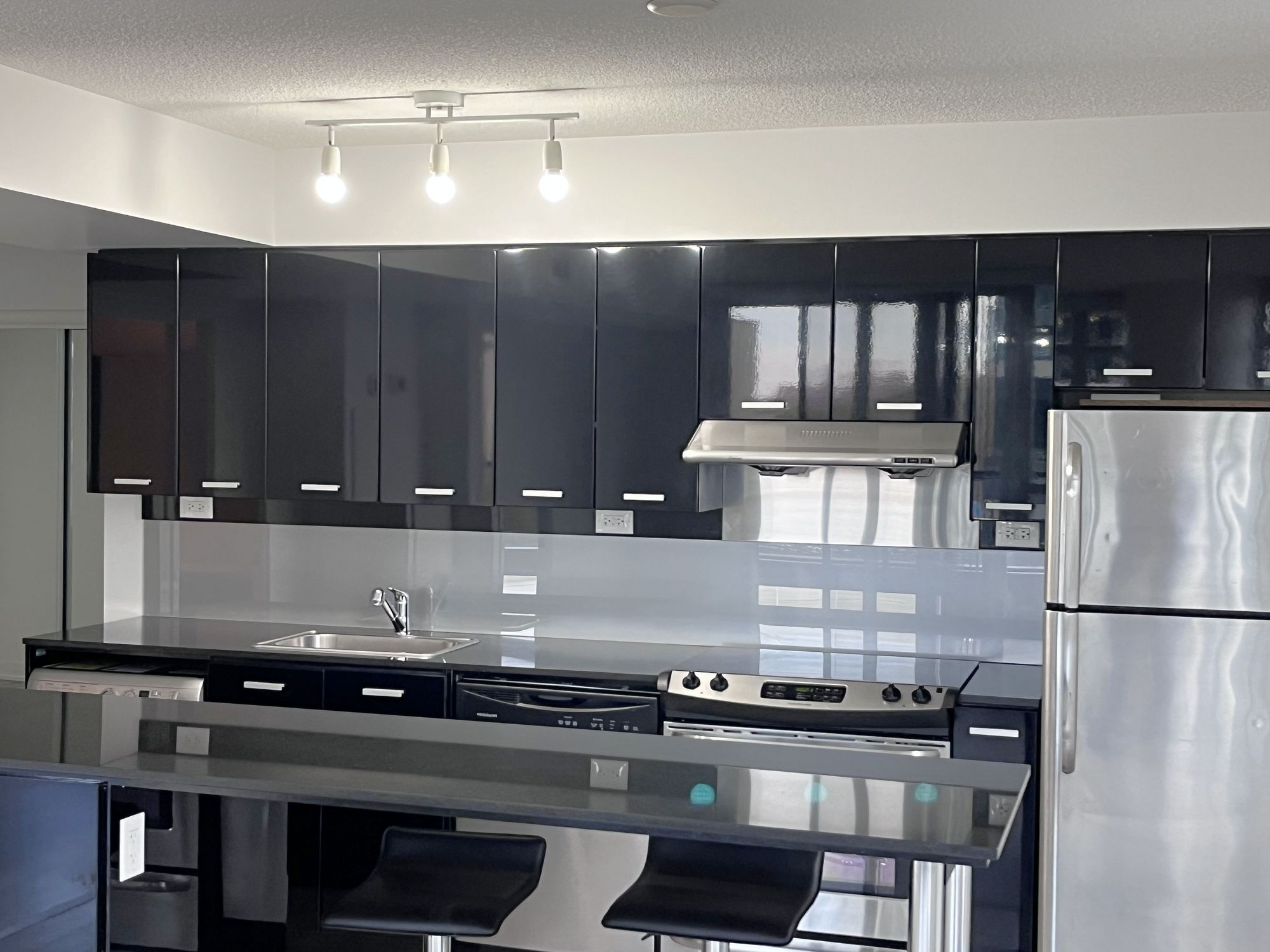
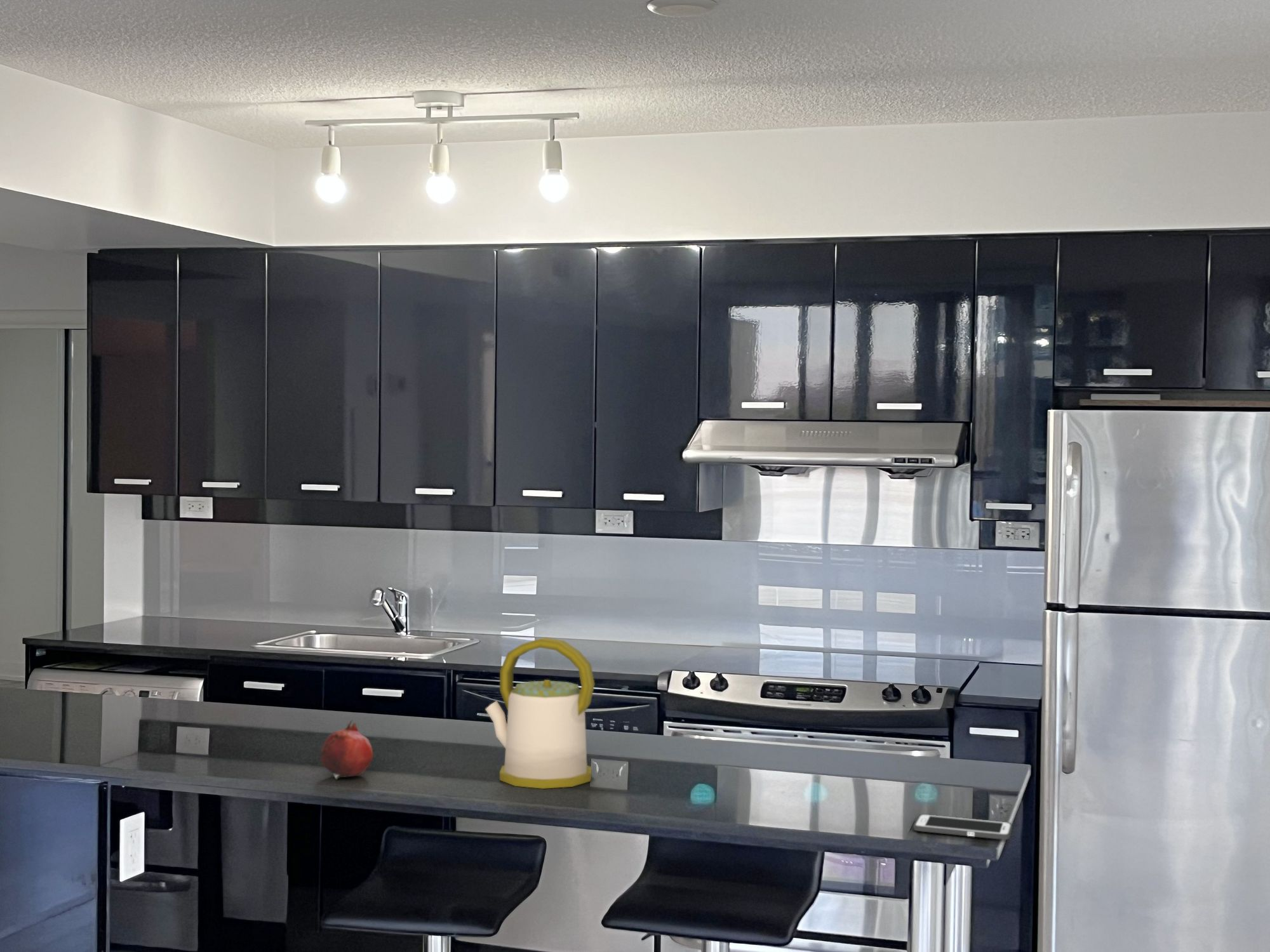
+ cell phone [913,814,1013,840]
+ kettle [485,637,595,790]
+ fruit [319,719,373,780]
